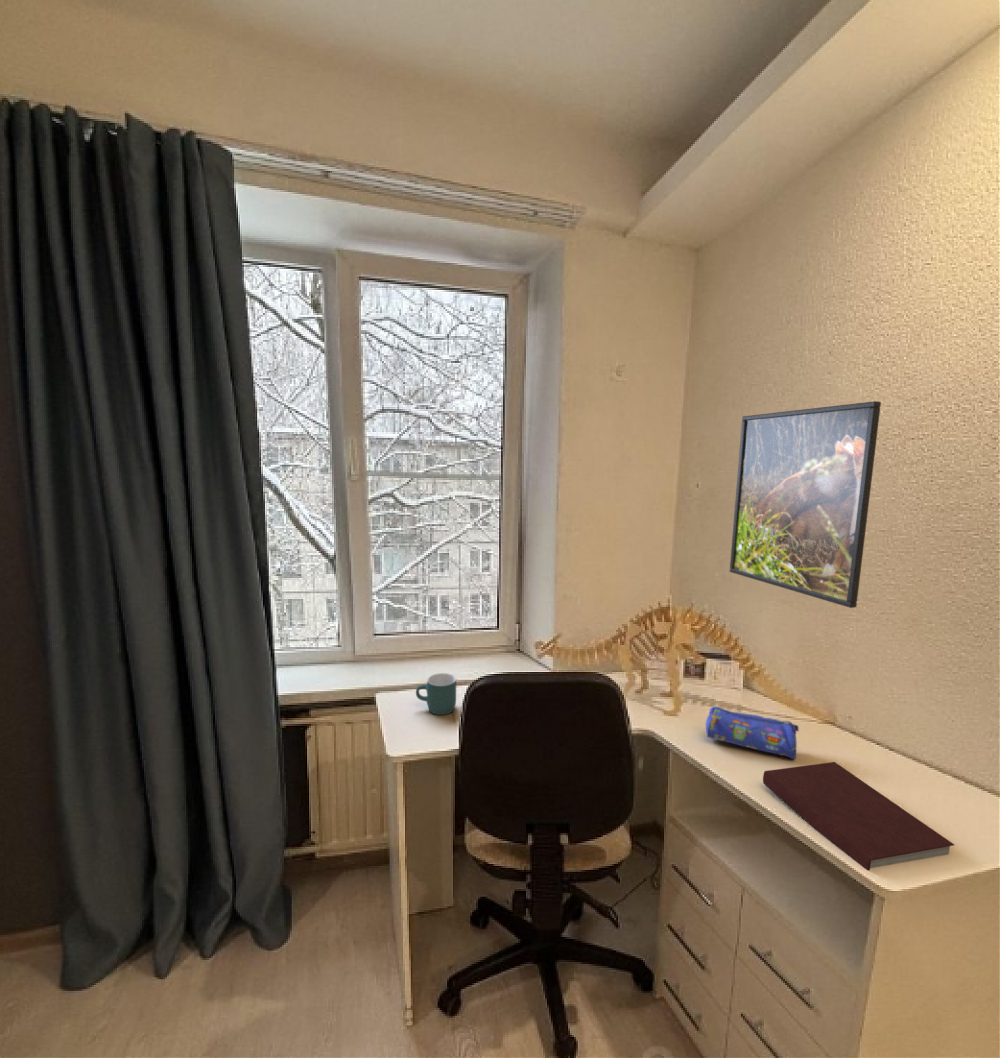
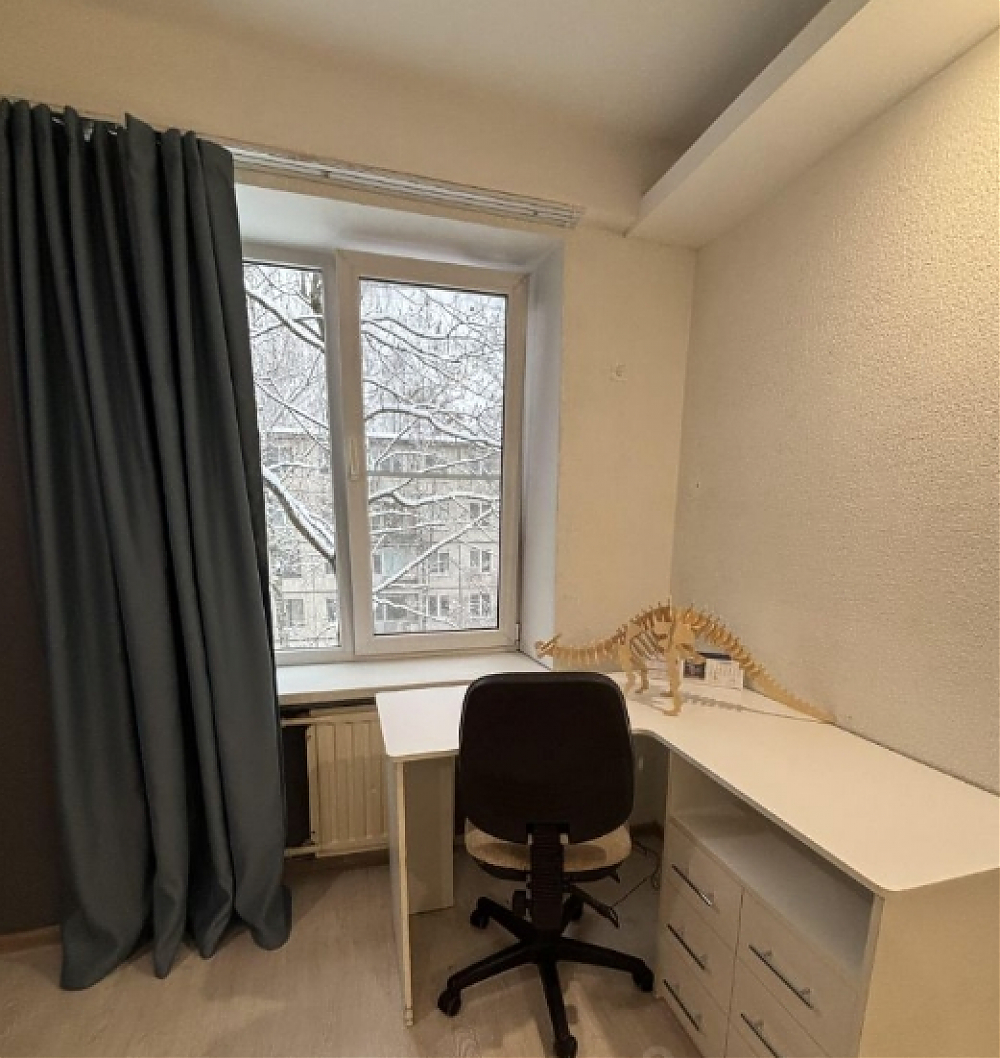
- mug [415,672,457,716]
- notebook [762,761,955,871]
- pencil case [705,705,800,760]
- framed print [729,400,882,609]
